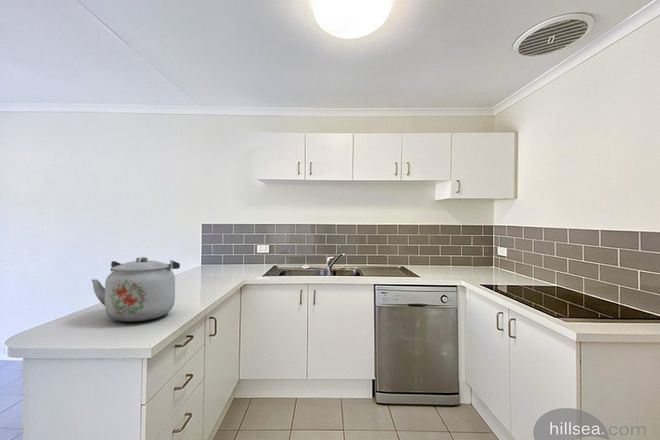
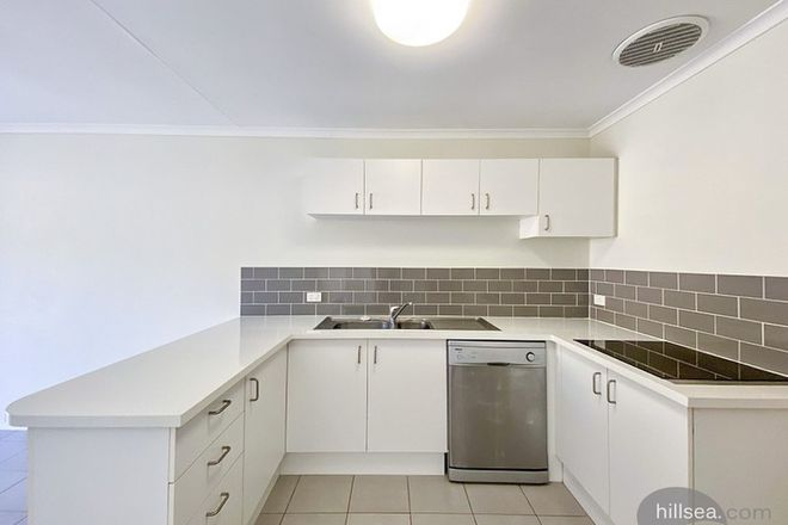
- kettle [91,256,181,323]
